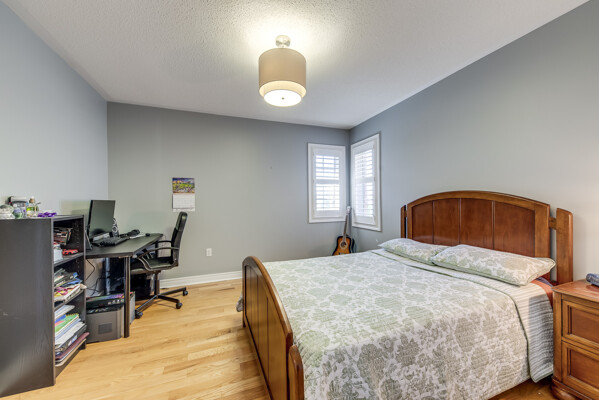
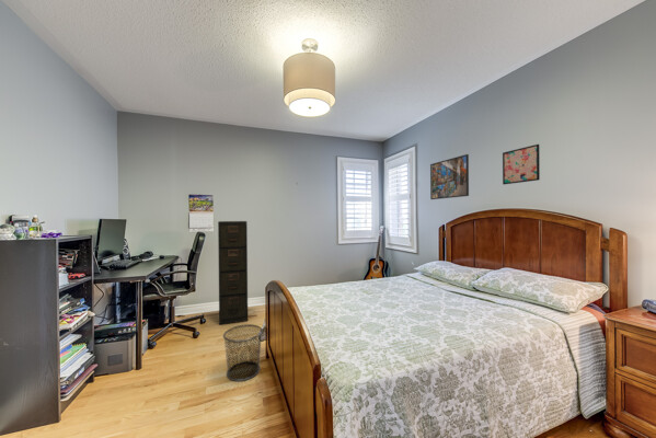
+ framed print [429,153,470,200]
+ filing cabinet [217,220,249,326]
+ wall art [502,143,541,185]
+ waste bin [222,323,264,382]
